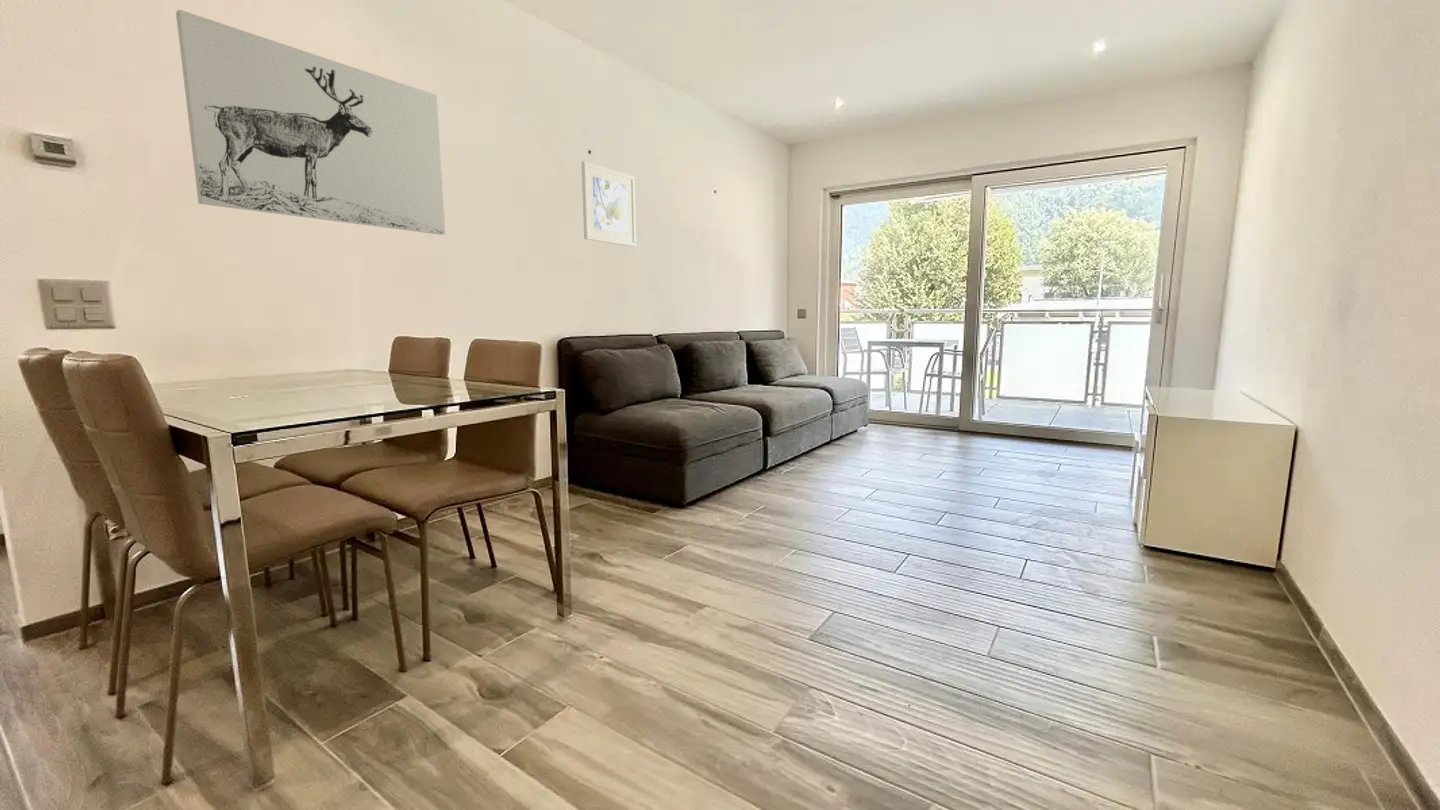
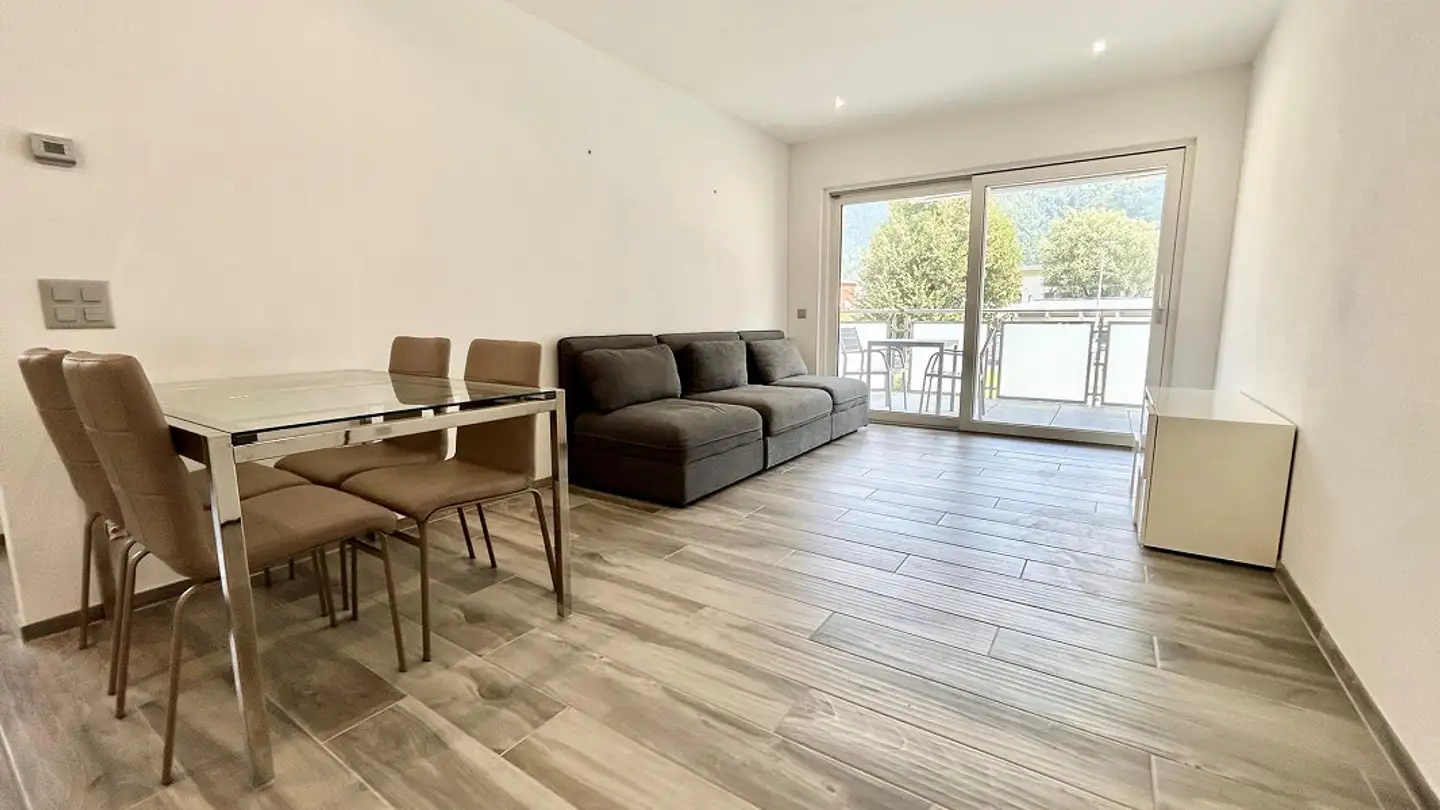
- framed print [581,160,637,248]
- wall art [175,8,447,236]
